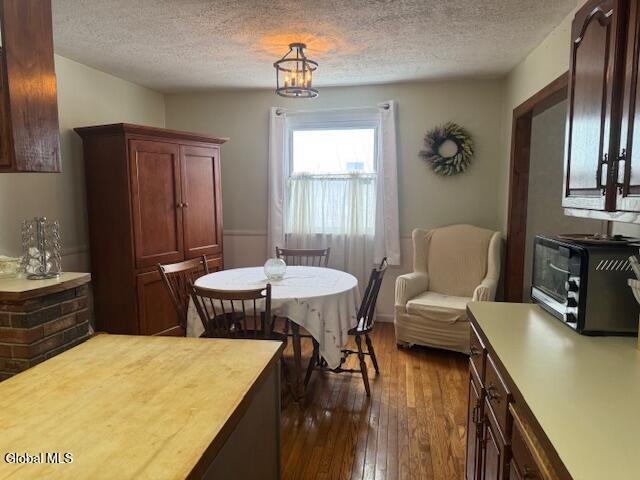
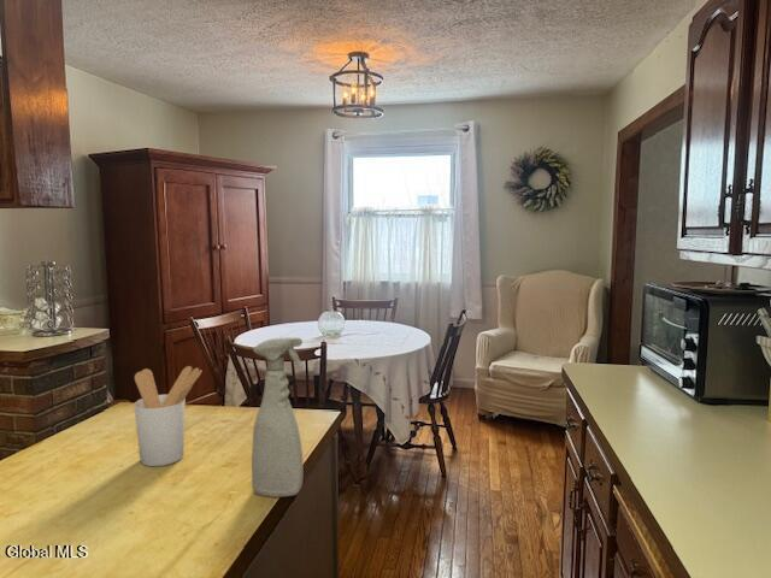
+ spray bottle [251,336,304,499]
+ utensil holder [133,365,202,467]
